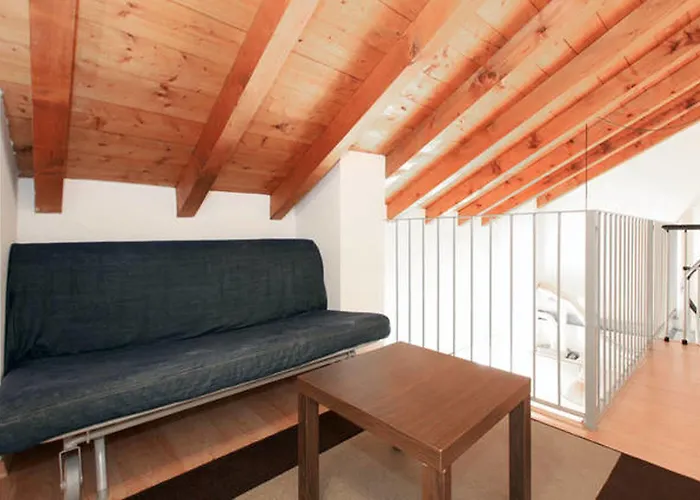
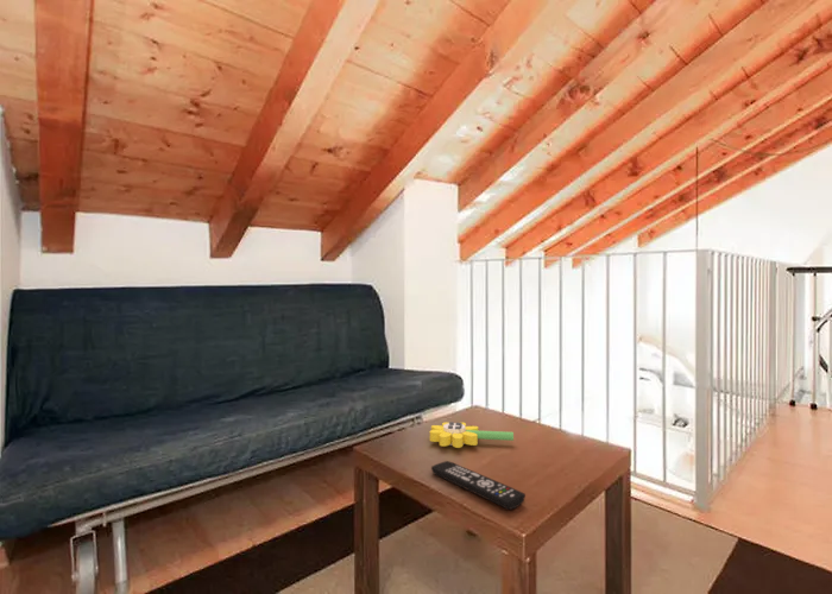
+ remote control [430,460,527,511]
+ flower [429,421,515,449]
